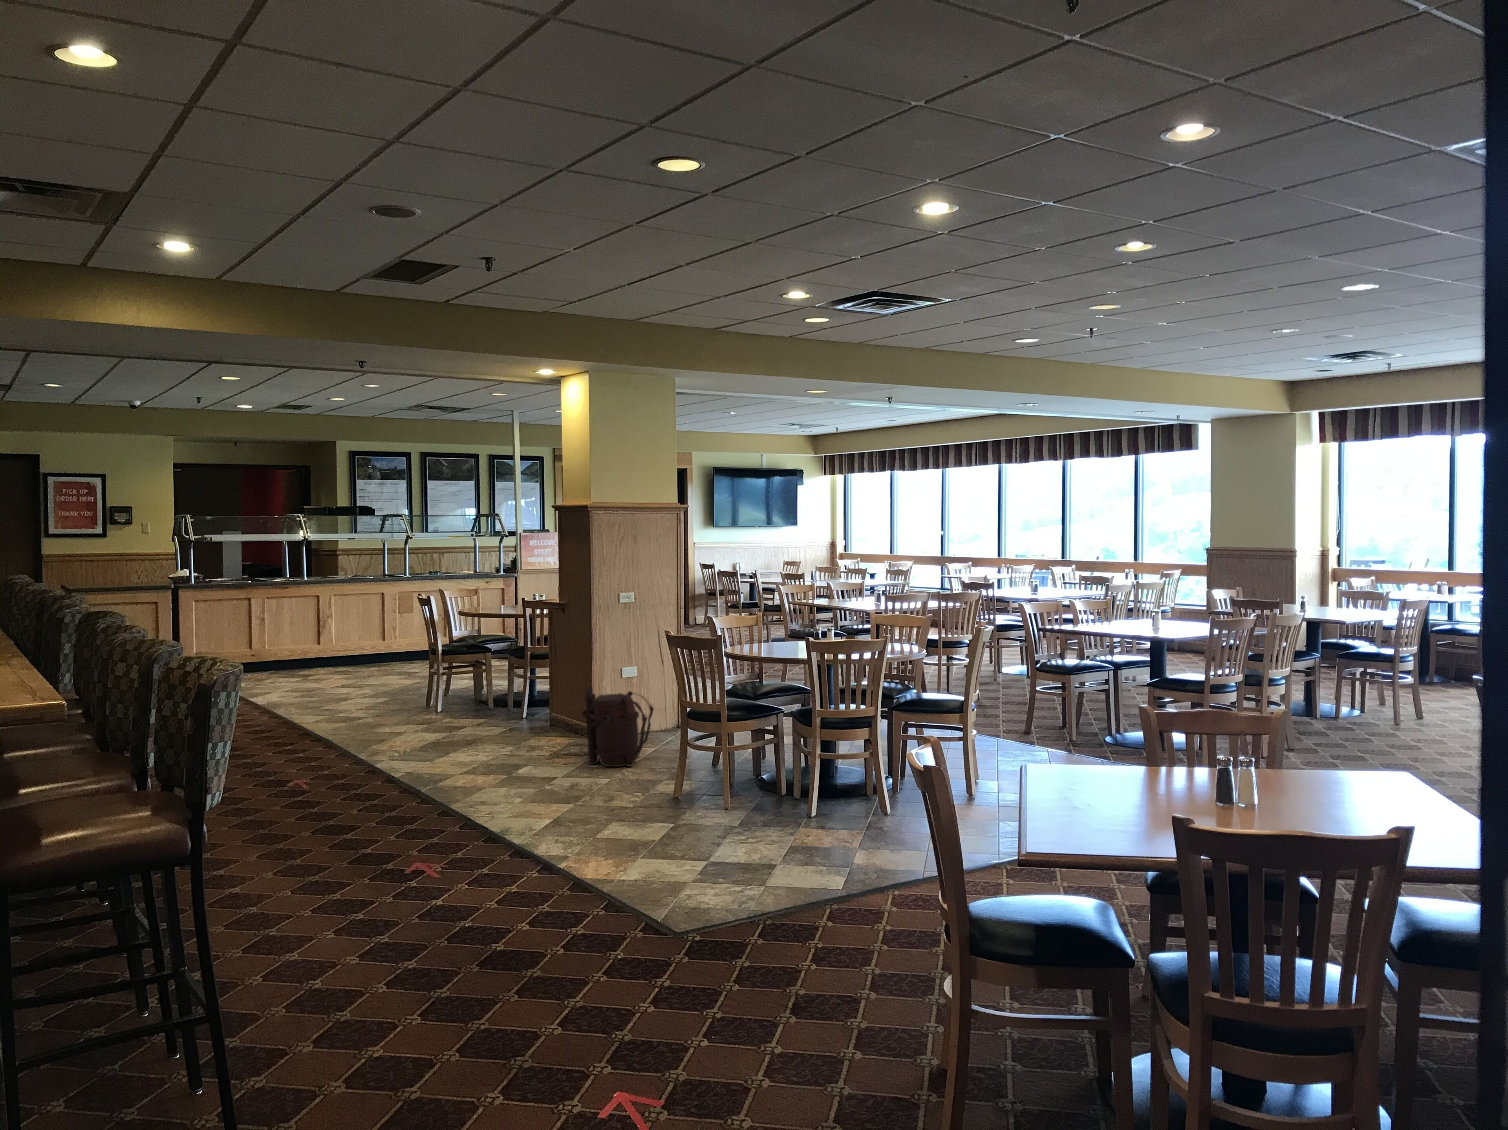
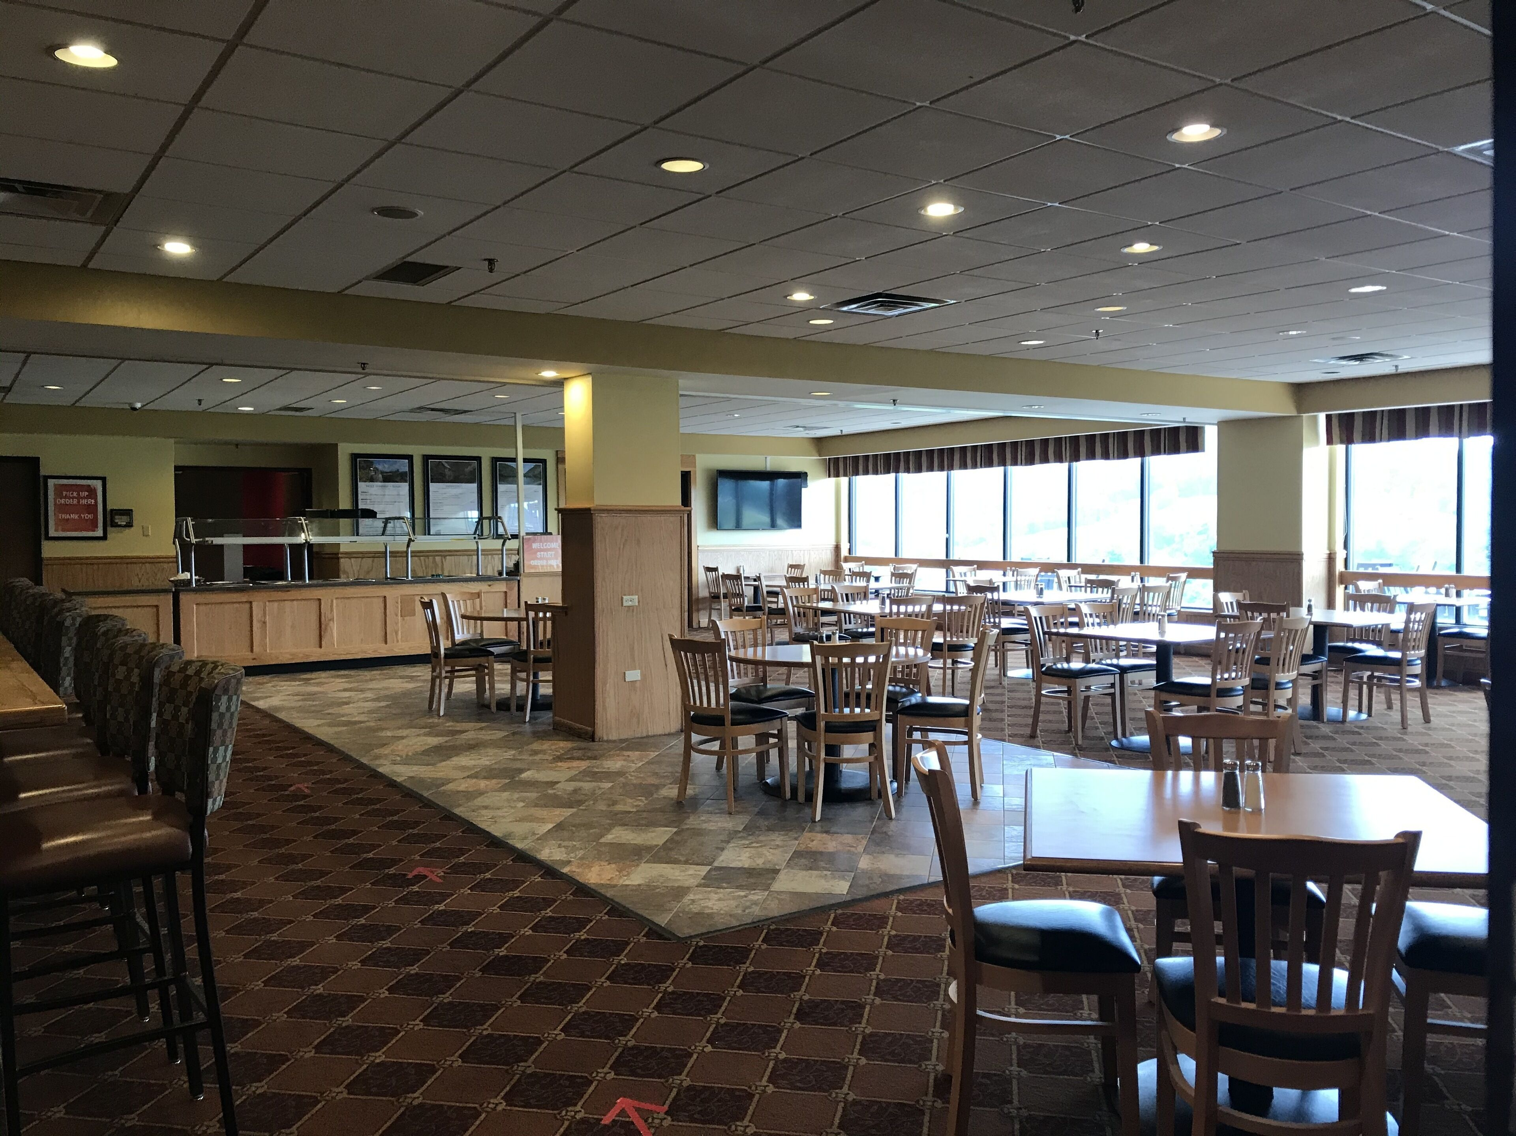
- backpack [581,687,654,767]
